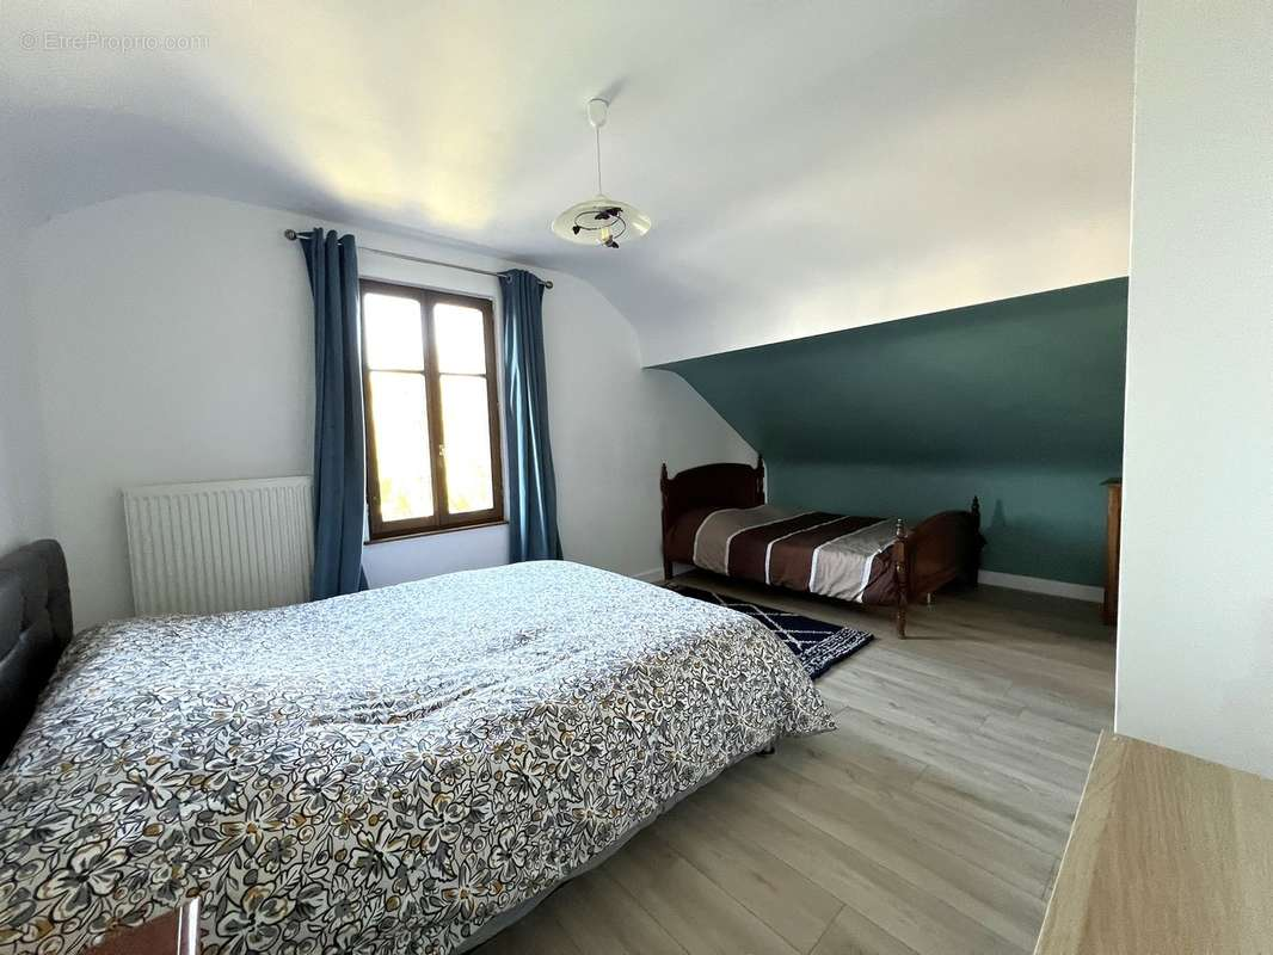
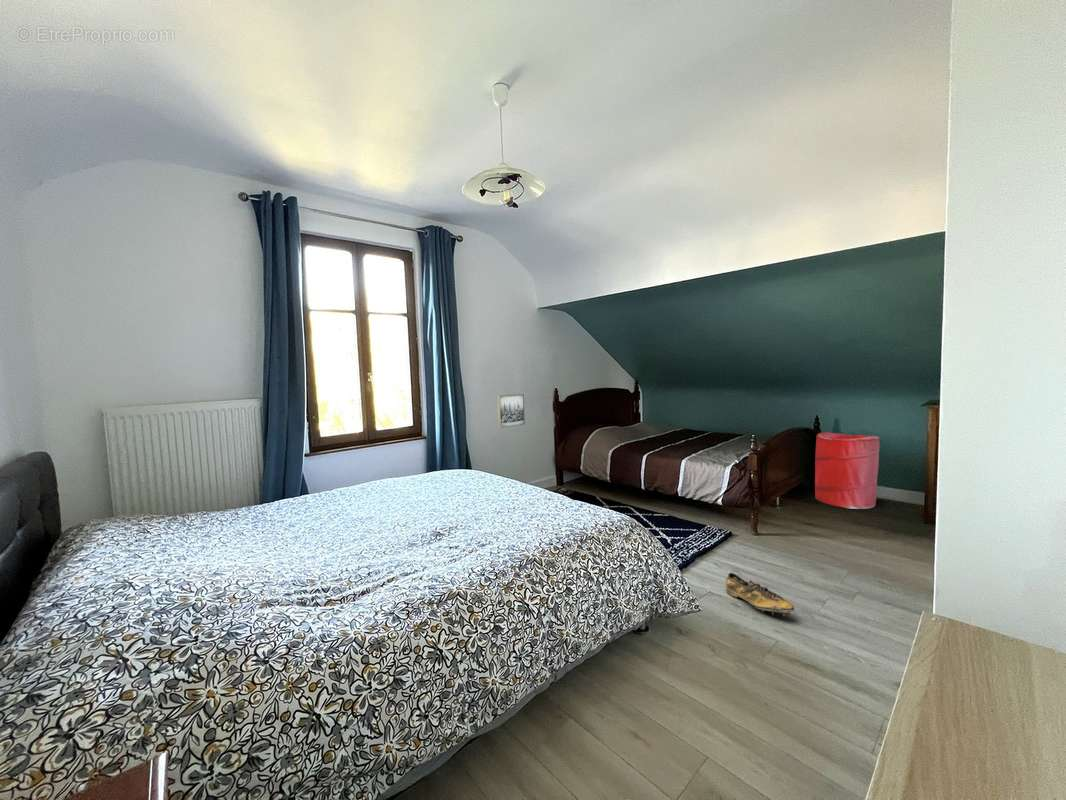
+ shoe [725,572,795,617]
+ wall art [496,393,526,429]
+ laundry hamper [814,432,881,510]
